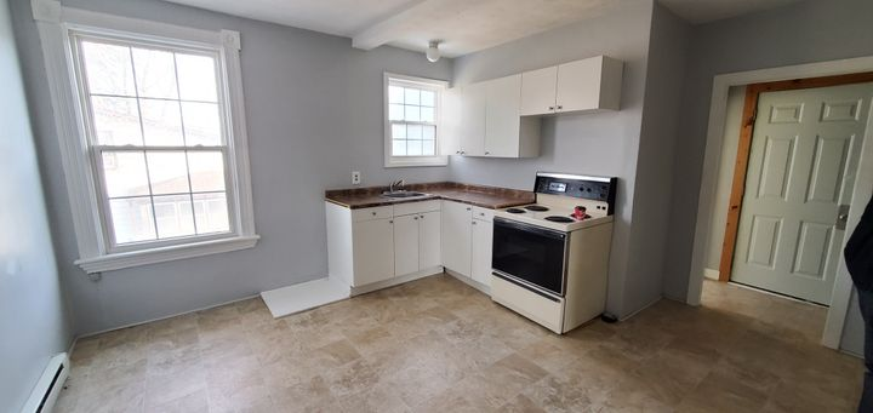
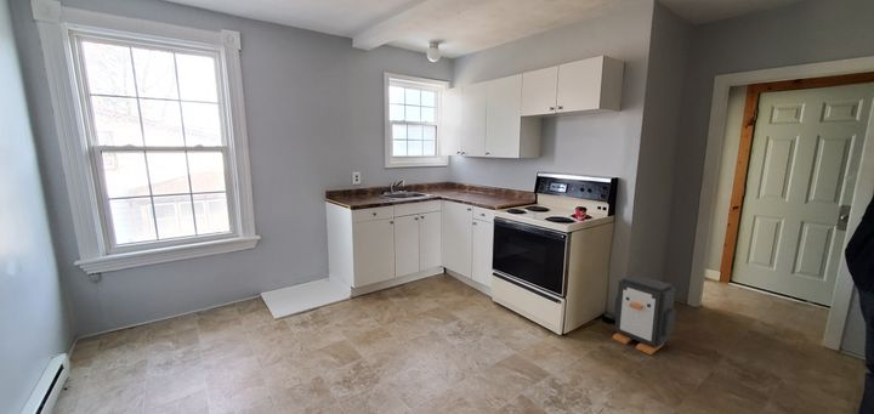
+ trash can [612,273,676,356]
